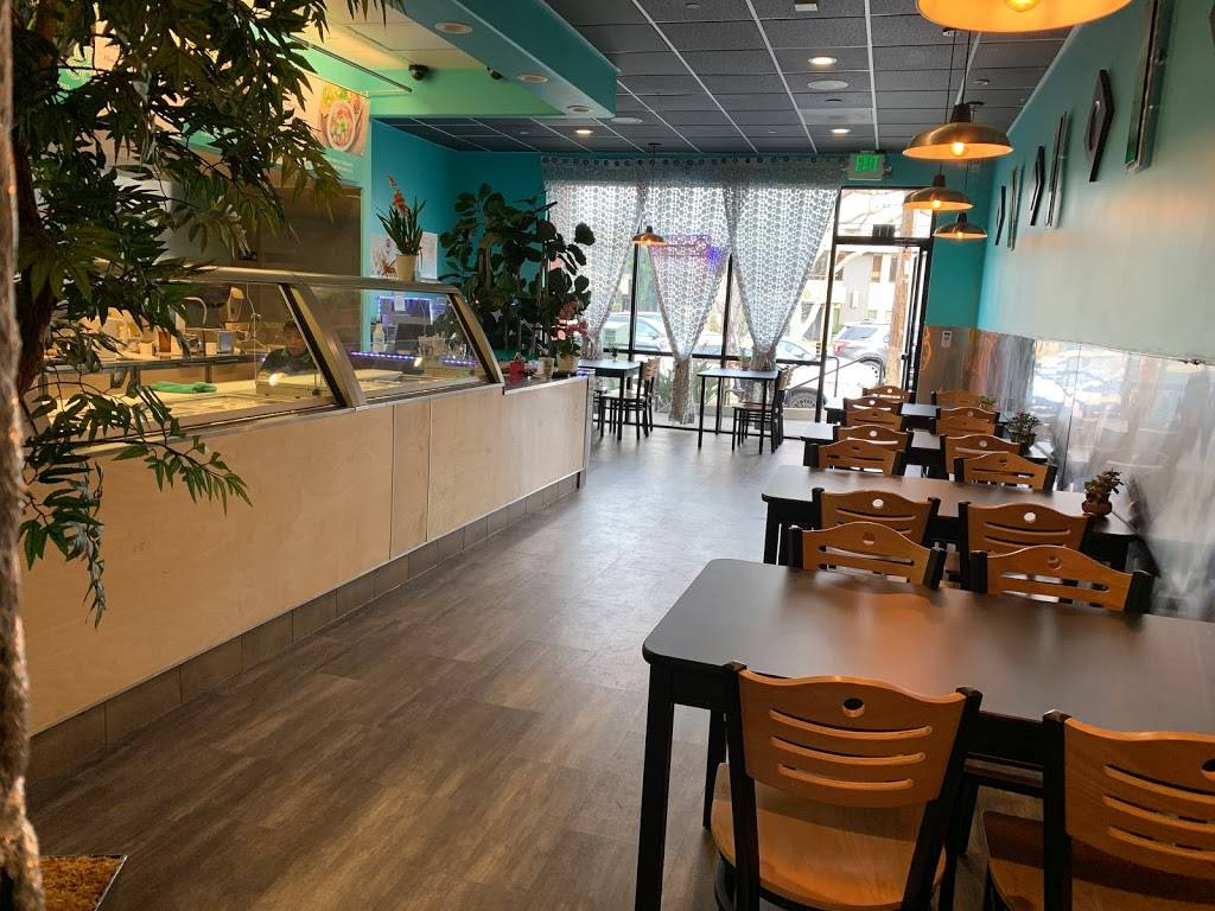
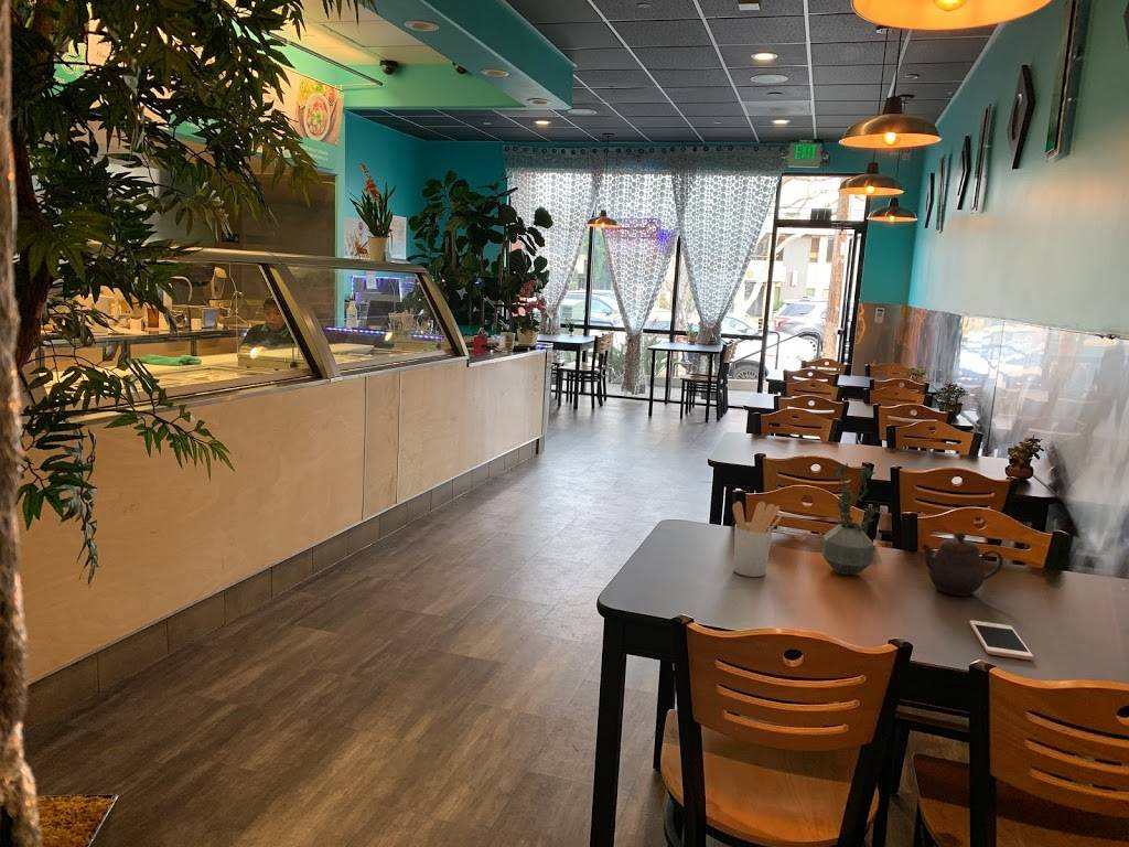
+ teapot [921,532,1004,597]
+ utensil holder [731,501,783,578]
+ cell phone [968,620,1034,661]
+ potted plant [820,461,881,577]
